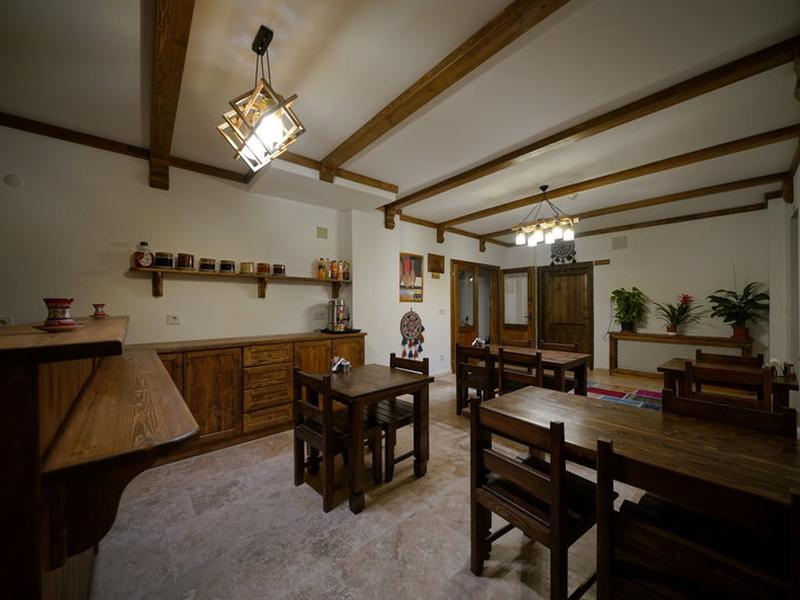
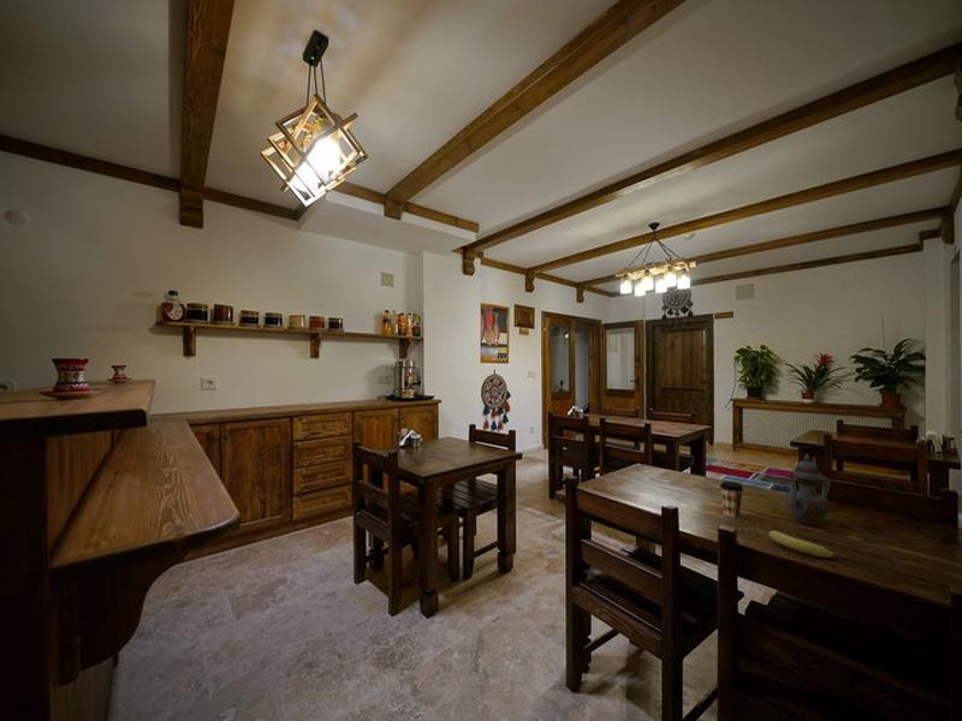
+ coffee cup [718,479,744,519]
+ fruit [768,529,836,559]
+ teapot [784,452,832,526]
